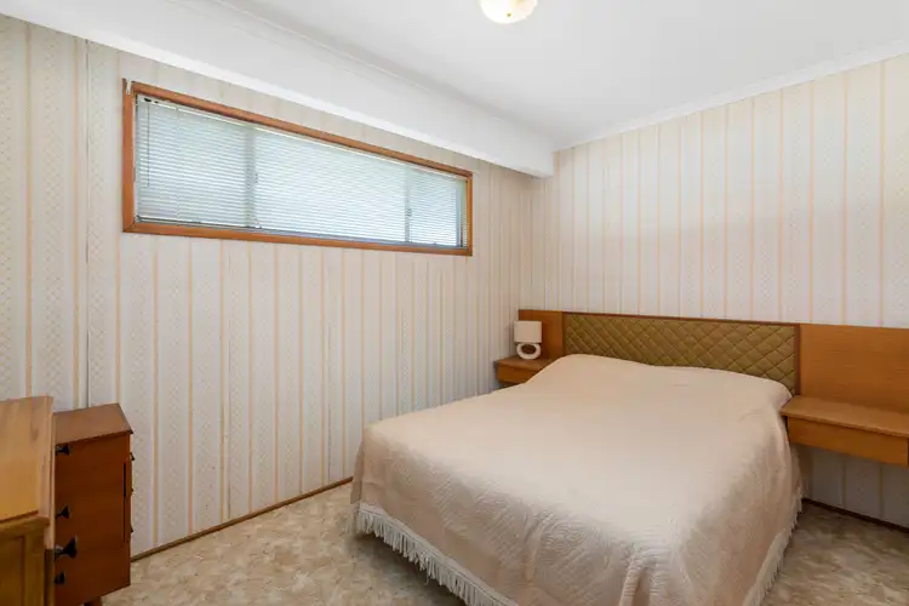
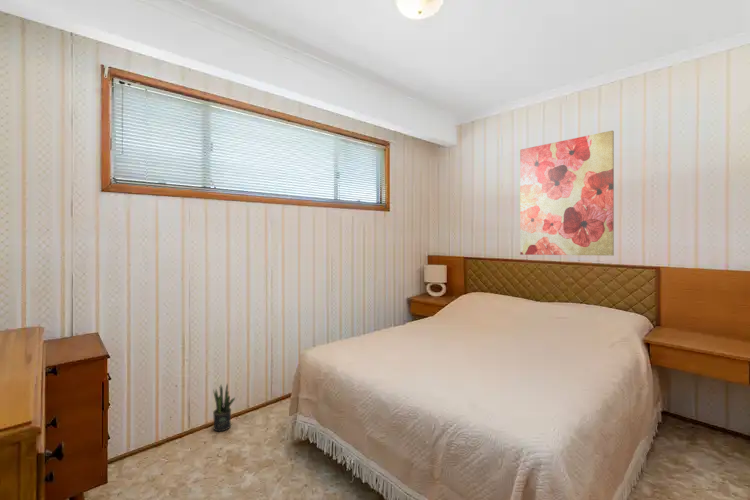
+ wall art [519,129,615,257]
+ potted plant [212,382,236,432]
